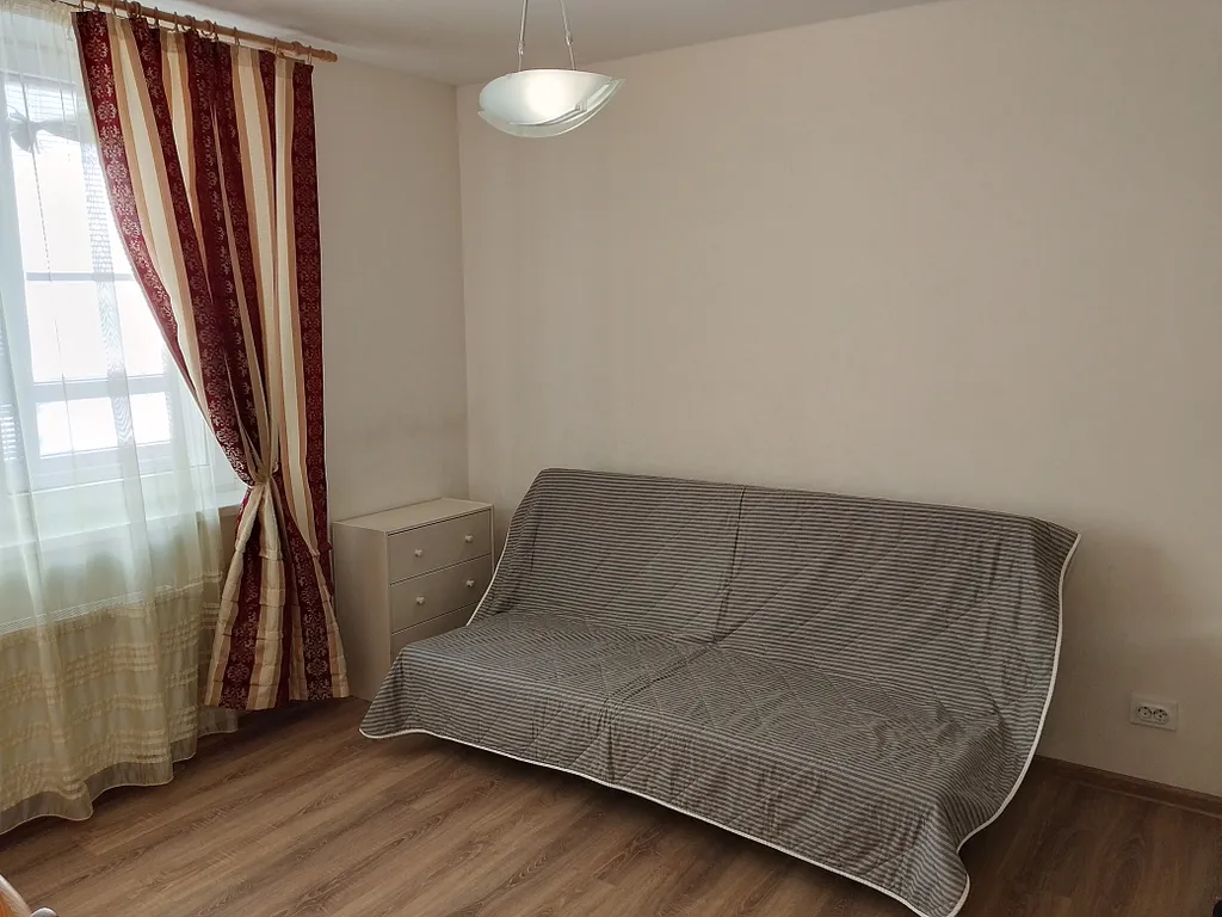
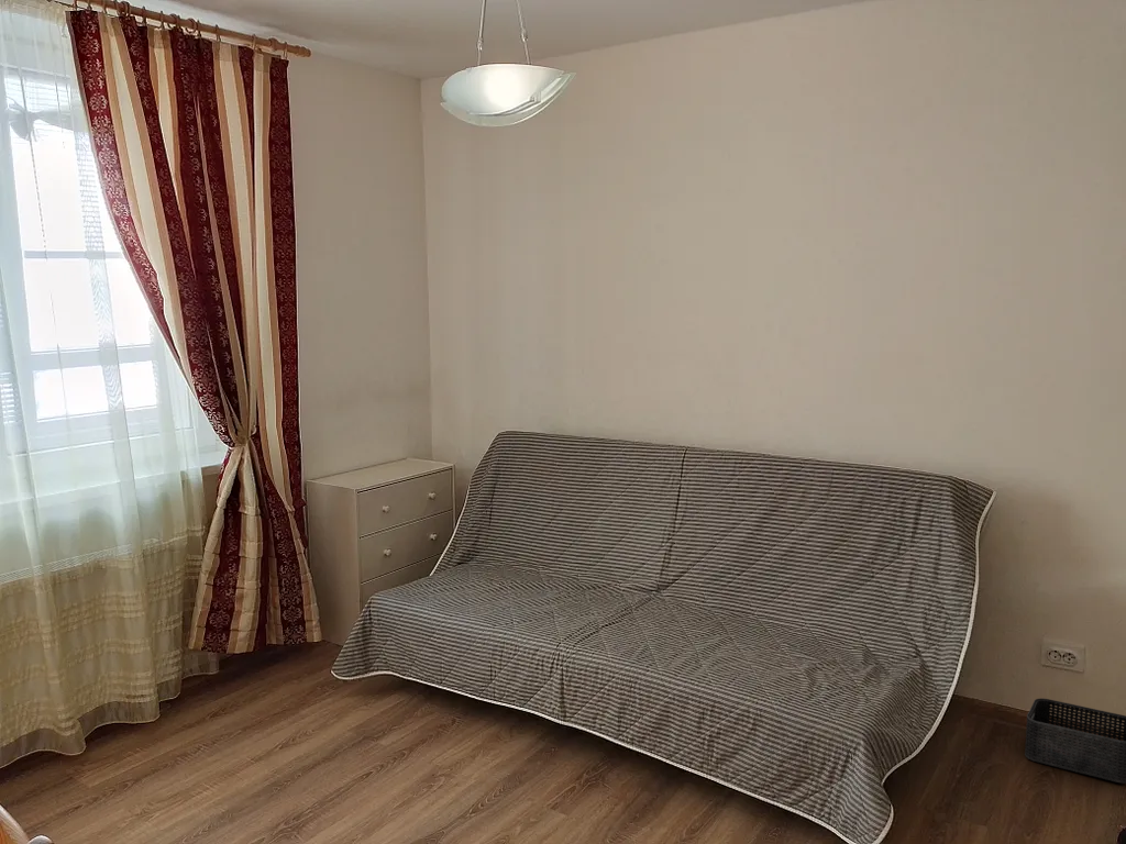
+ storage bin [1024,698,1126,785]
